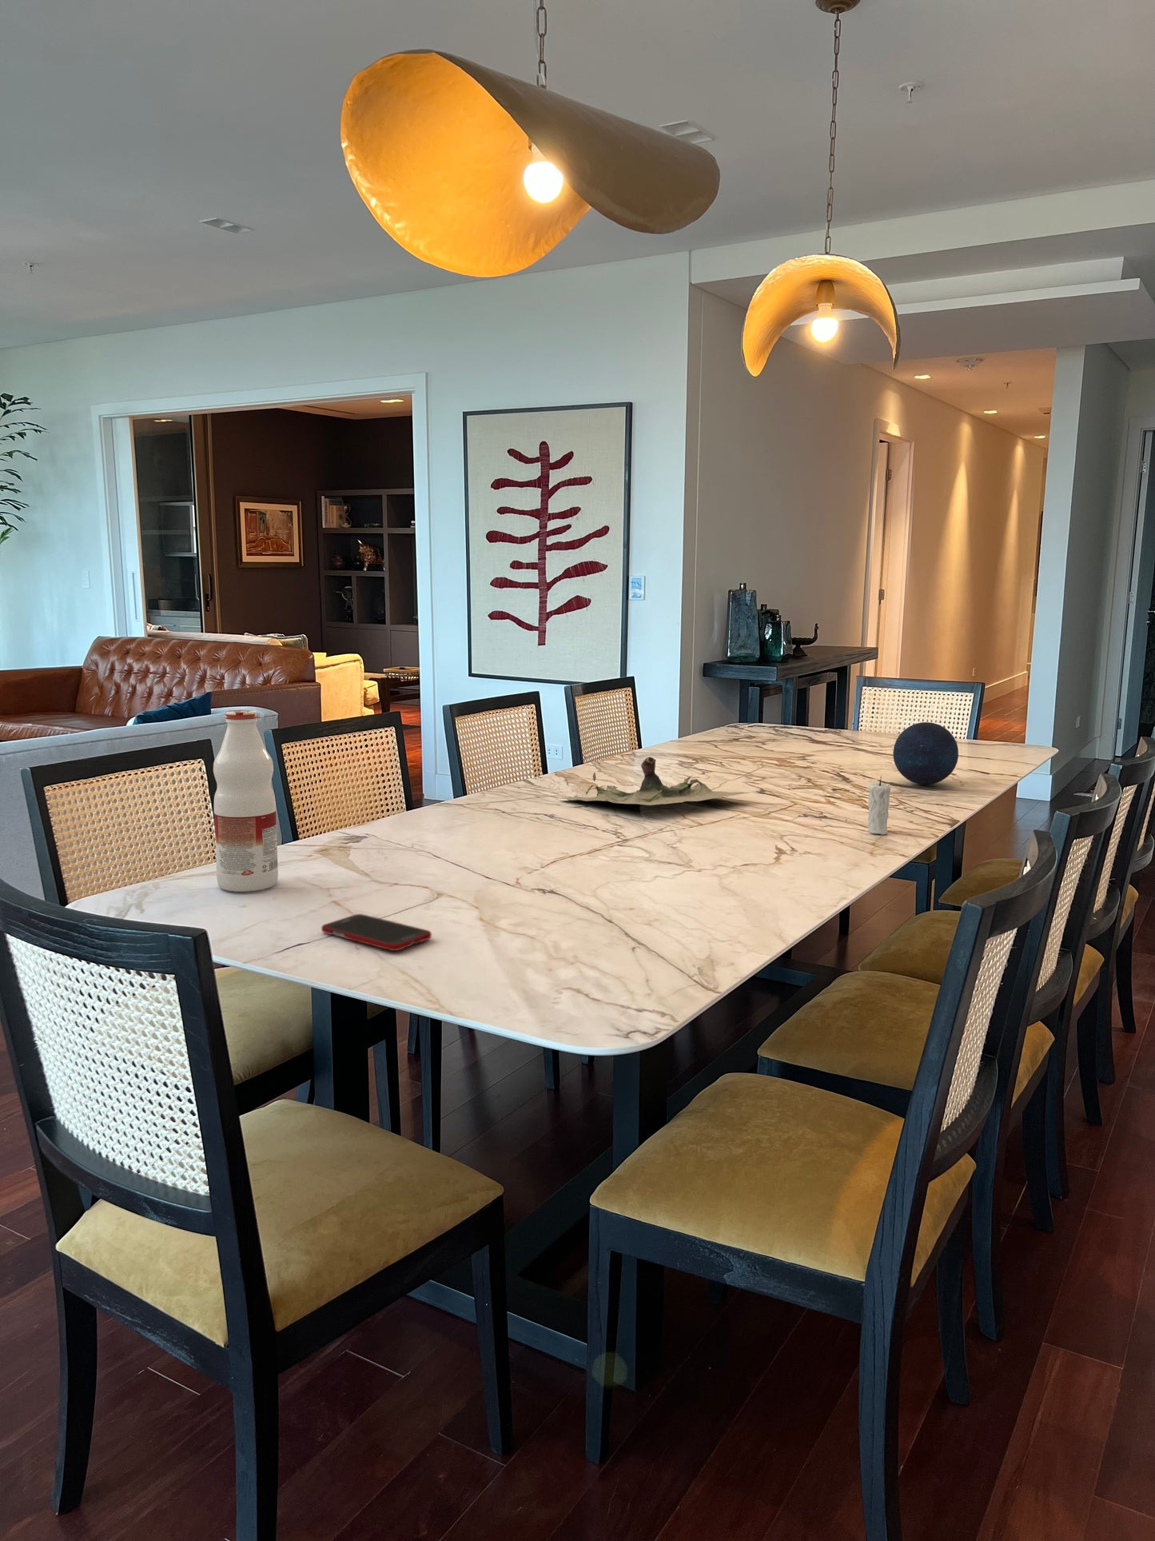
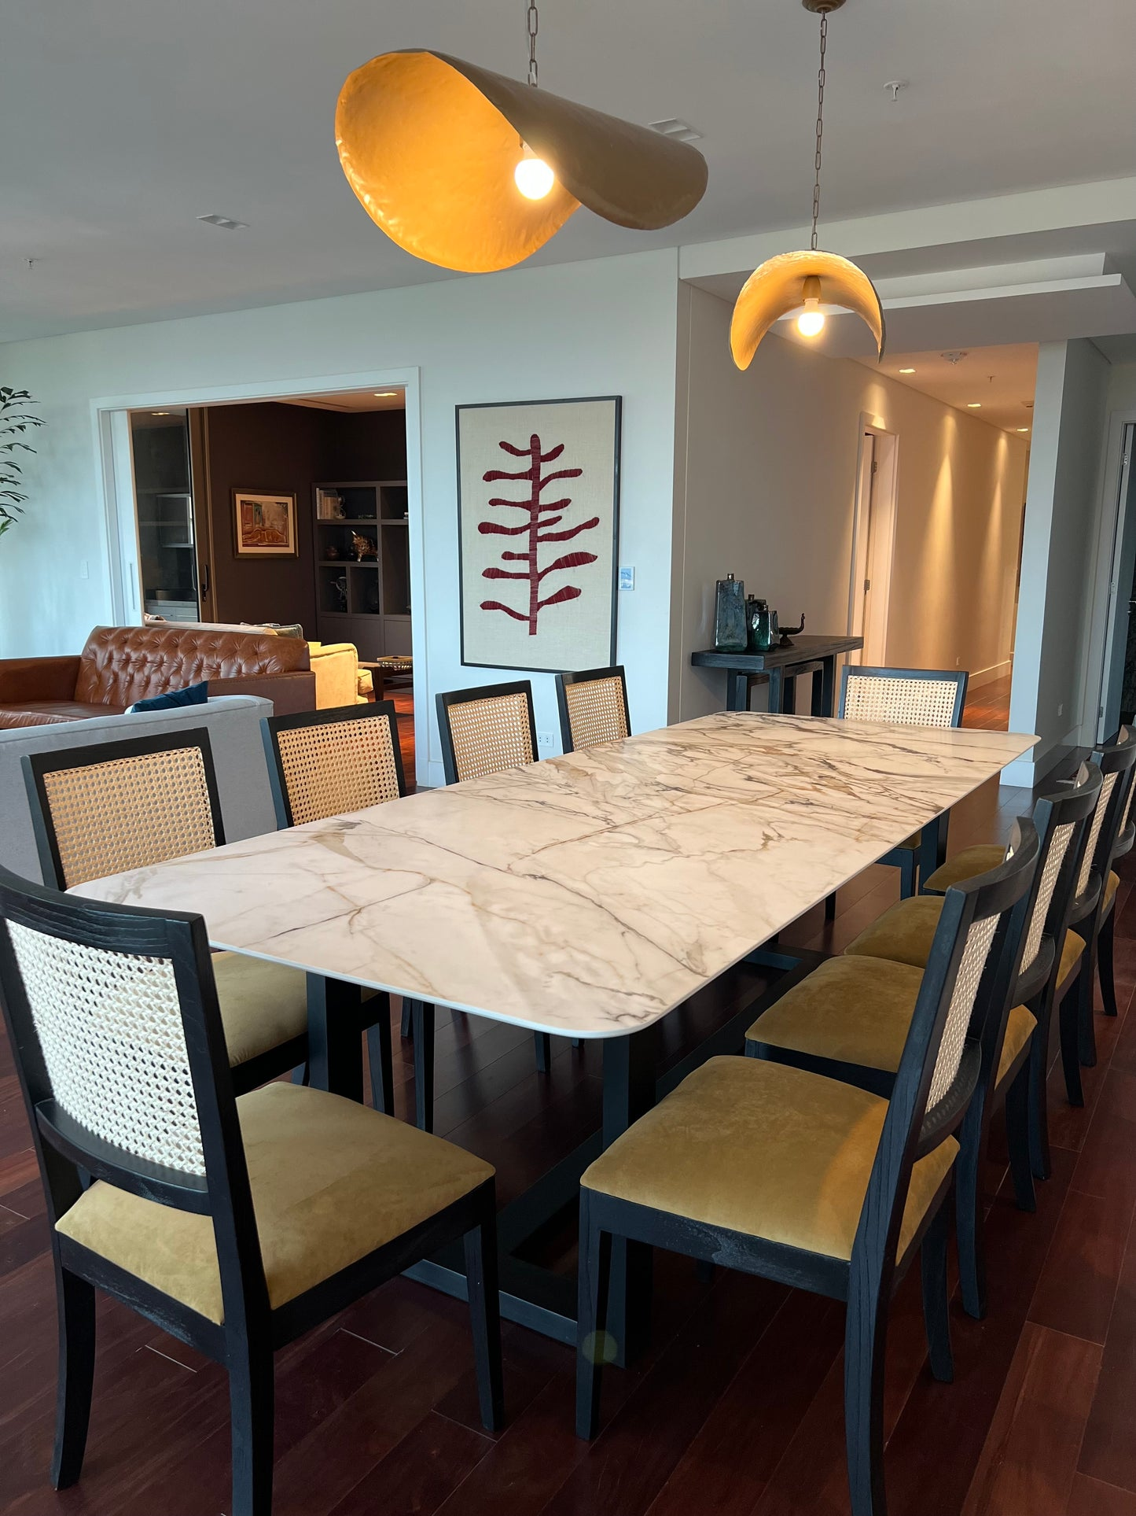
- beverage bottle [212,709,279,893]
- cell phone [320,914,432,951]
- plant [559,756,751,806]
- candle [867,775,892,836]
- decorative orb [892,721,960,785]
